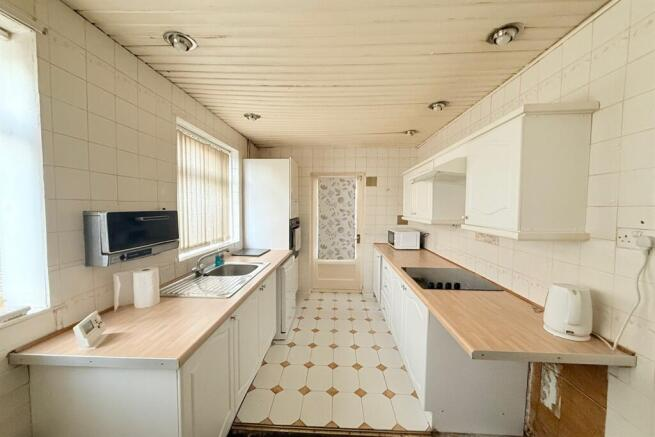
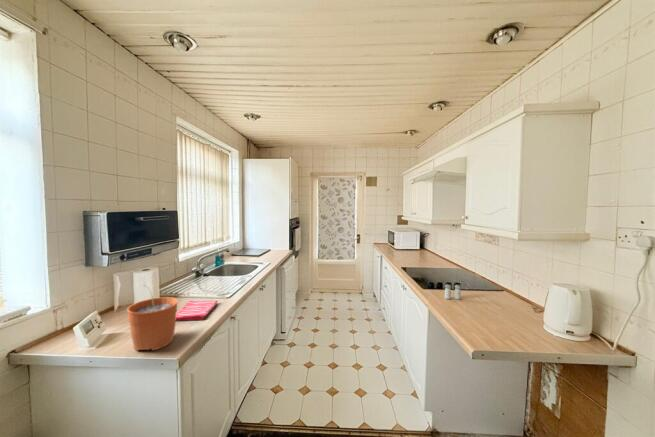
+ salt and pepper shaker [444,283,462,301]
+ plant pot [126,282,179,352]
+ dish towel [176,300,219,322]
